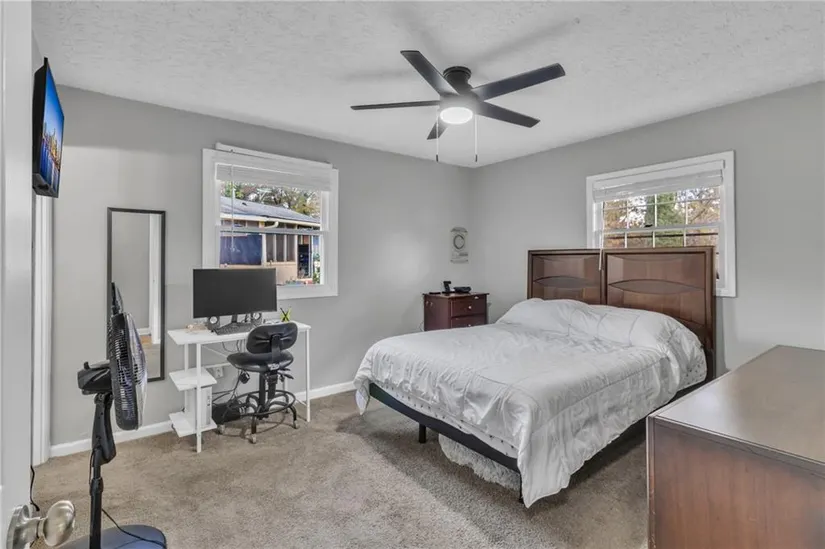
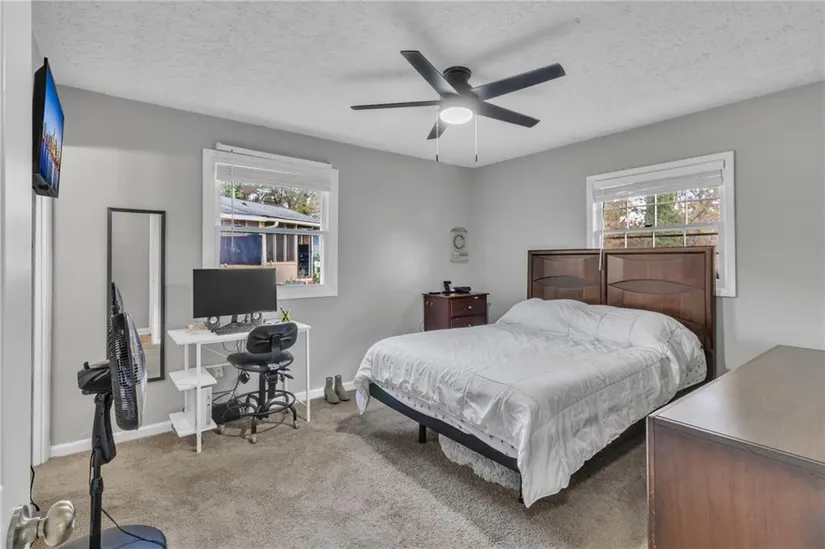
+ boots [323,374,350,404]
